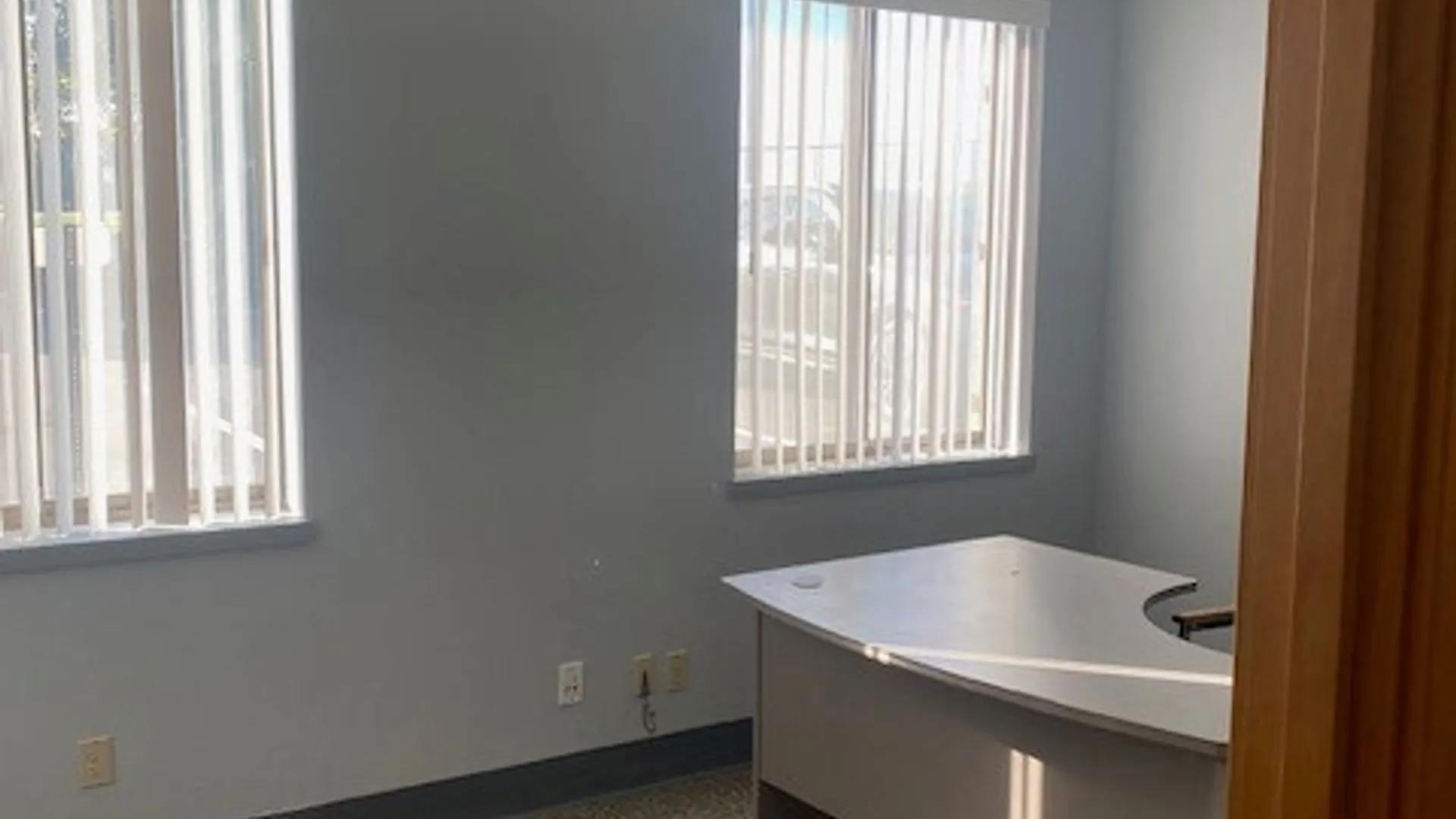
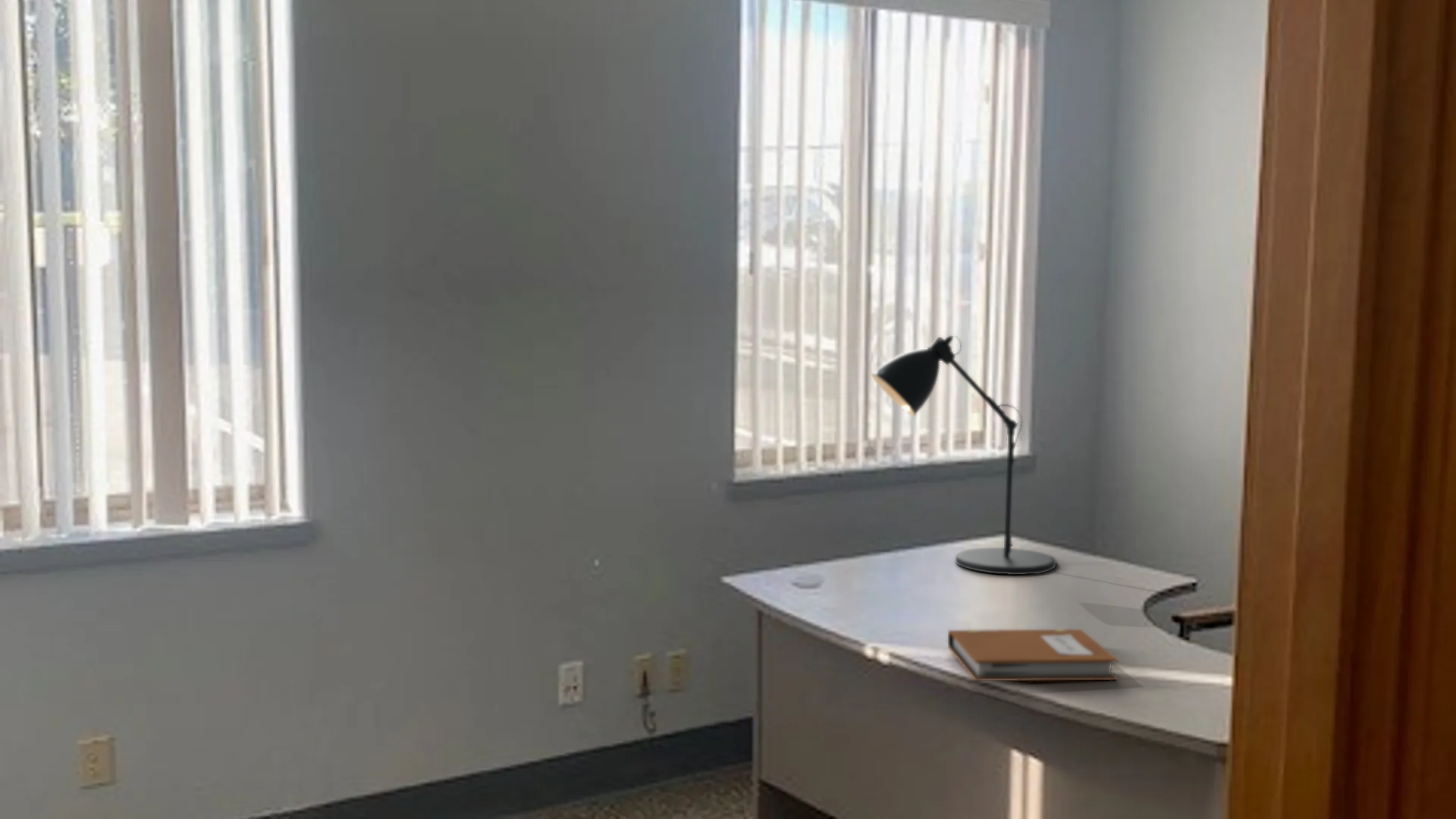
+ notebook [947,628,1119,682]
+ desk lamp [871,334,1057,576]
